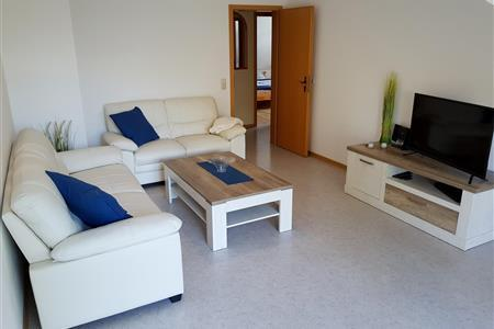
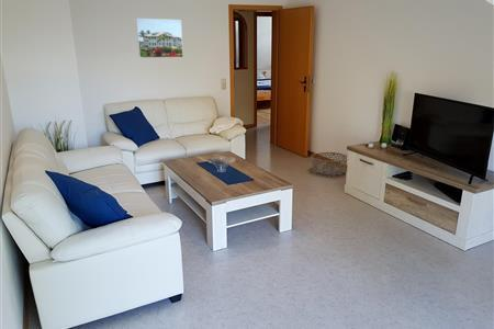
+ basket [311,151,348,177]
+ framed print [135,18,184,59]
